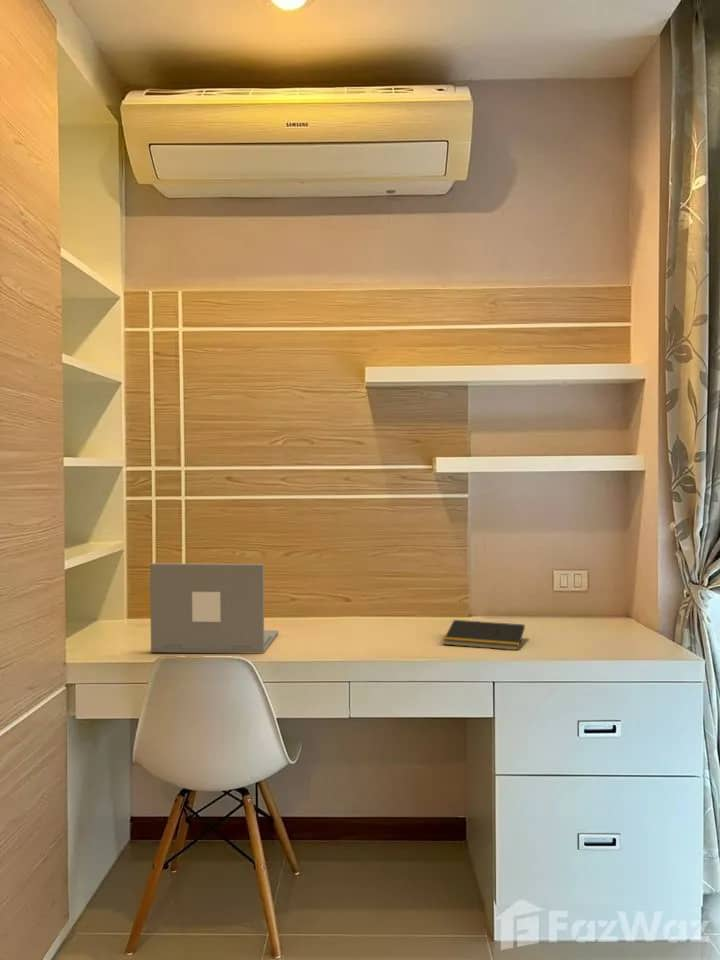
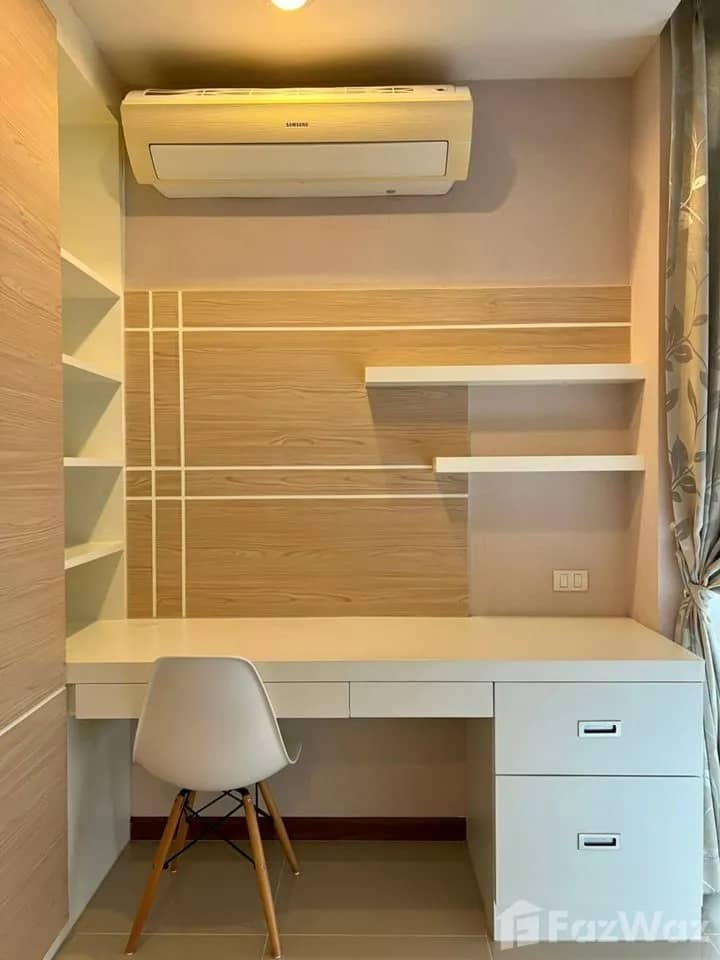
- laptop [149,562,279,655]
- notepad [442,619,526,651]
